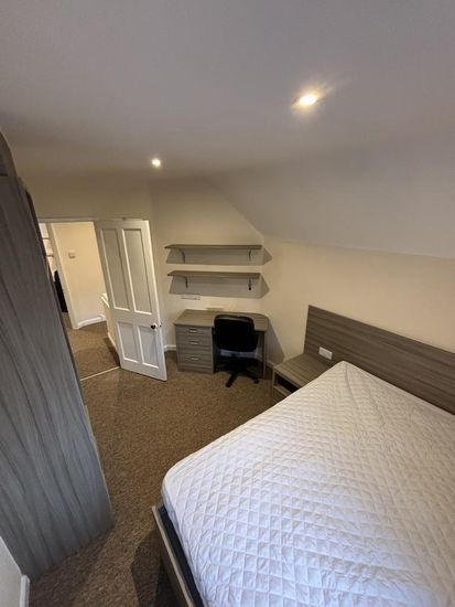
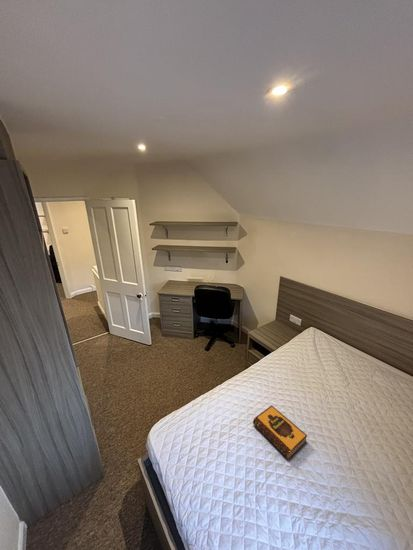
+ hardback book [252,404,308,460]
